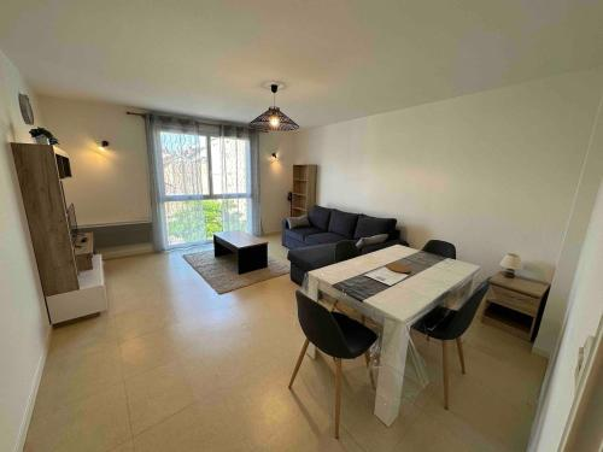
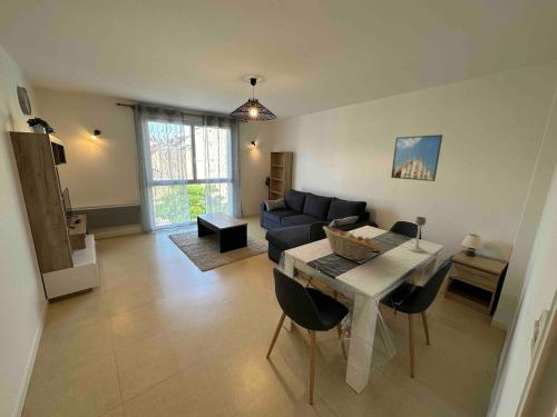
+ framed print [390,133,443,182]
+ candle holder [408,216,428,254]
+ fruit basket [322,226,379,261]
